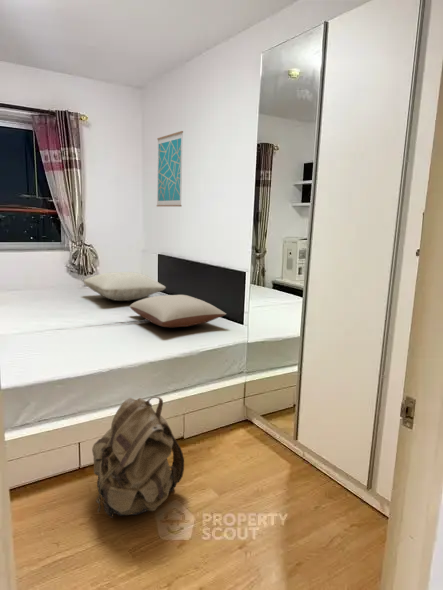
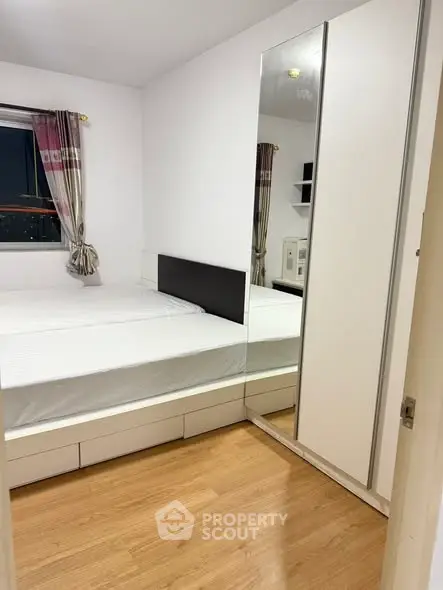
- pillow [129,294,227,328]
- backpack [91,396,185,519]
- pillow [83,271,167,302]
- wall art [156,130,184,208]
